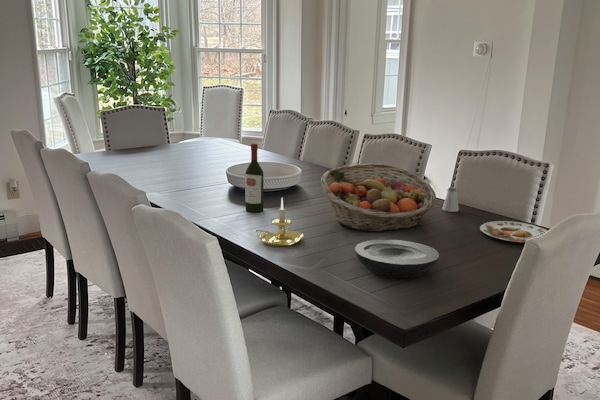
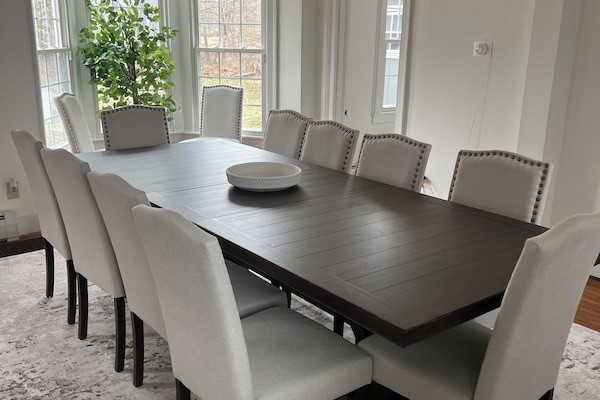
- fruit basket [320,162,438,233]
- saltshaker [441,186,460,213]
- plate [354,239,440,279]
- candle holder [253,197,304,247]
- plate [479,220,547,243]
- wine bottle [244,142,264,213]
